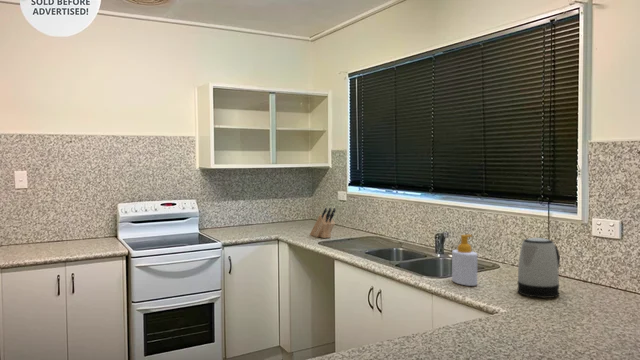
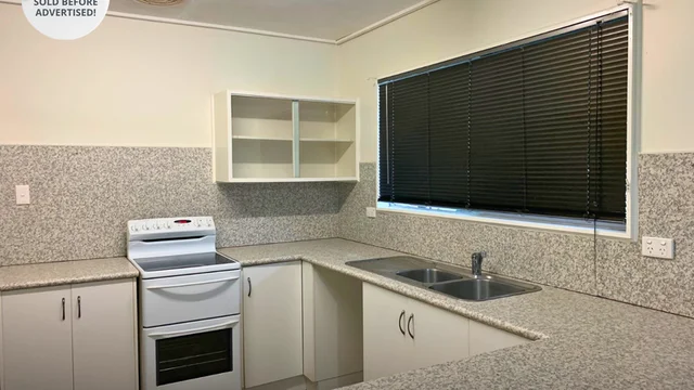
- soap bottle [451,234,478,287]
- knife block [309,207,337,239]
- kettle [516,237,561,299]
